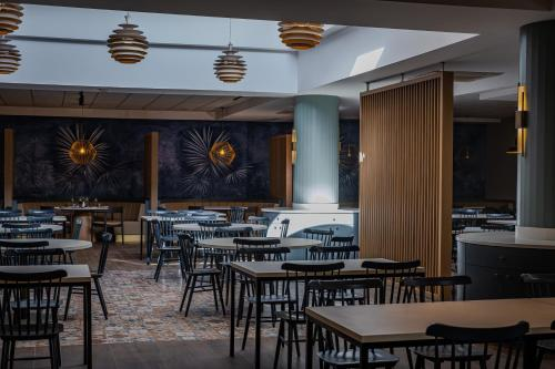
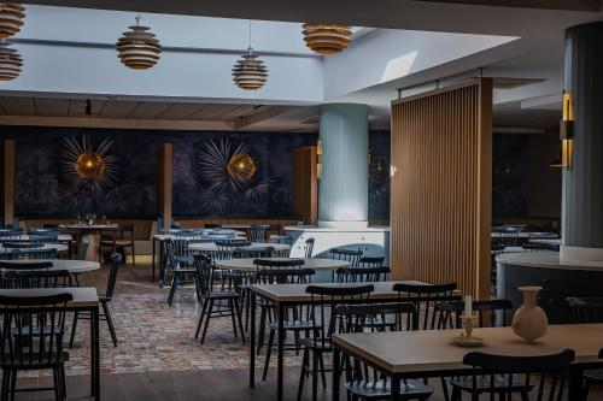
+ vase [511,285,549,343]
+ candle holder [447,293,491,347]
